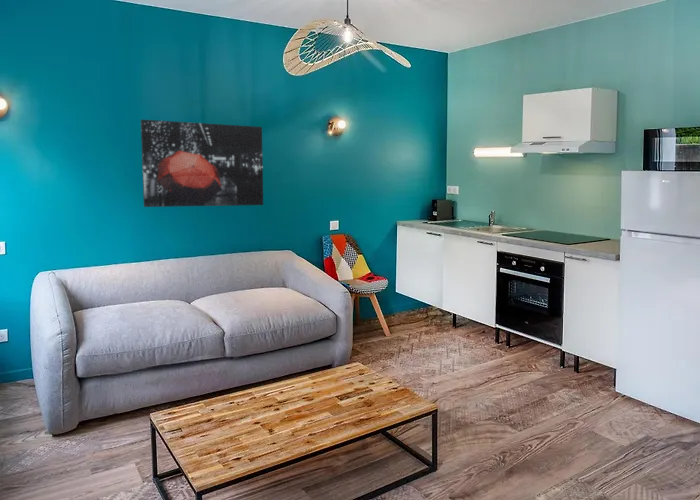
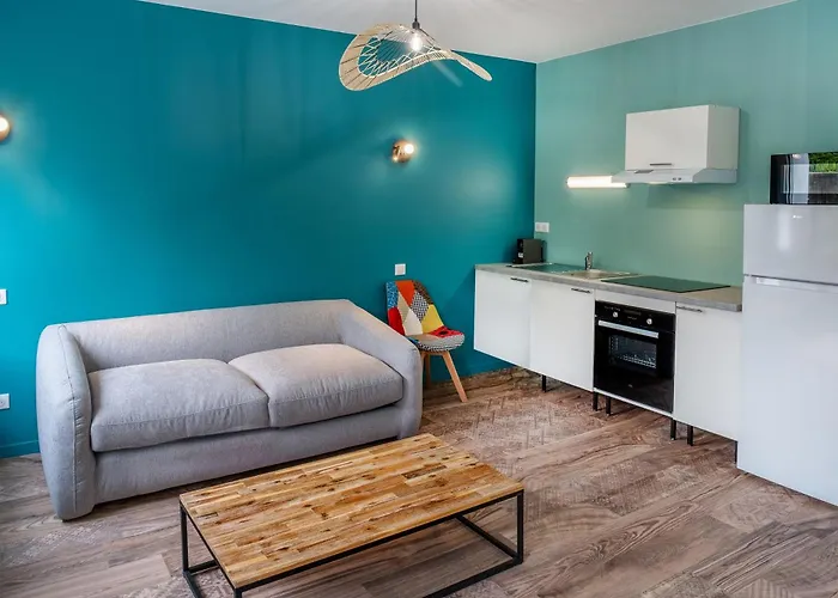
- wall art [140,119,264,208]
